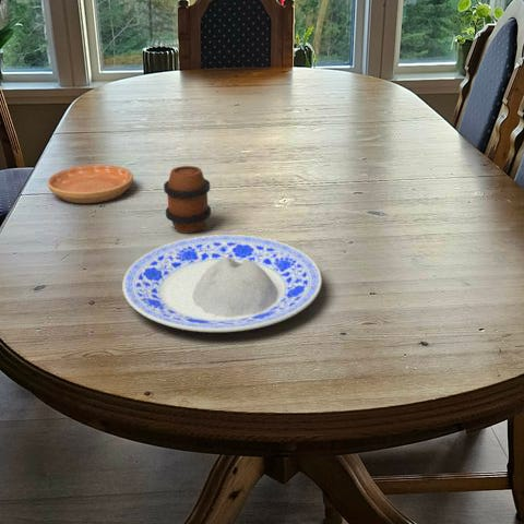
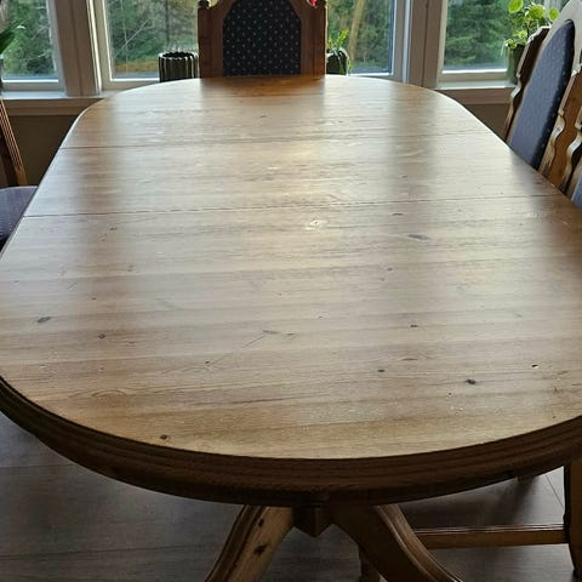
- saucer [47,164,134,204]
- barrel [163,165,212,235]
- plate [121,234,323,333]
